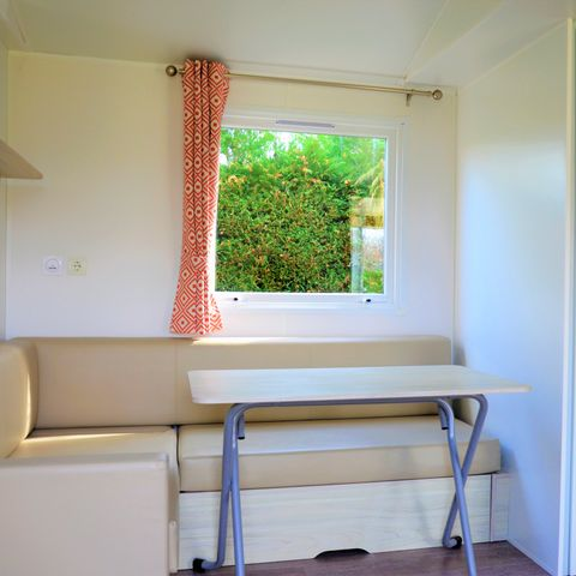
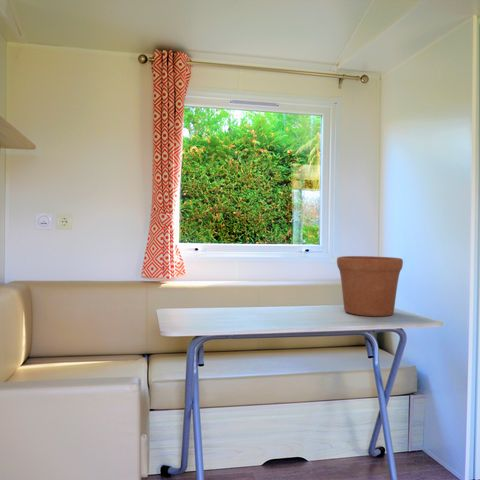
+ flower pot [336,255,404,317]
